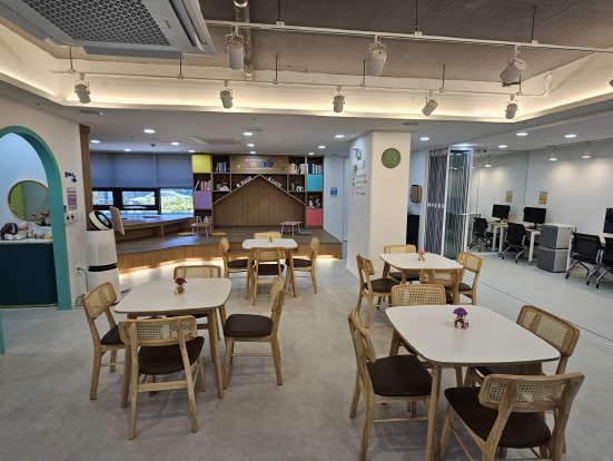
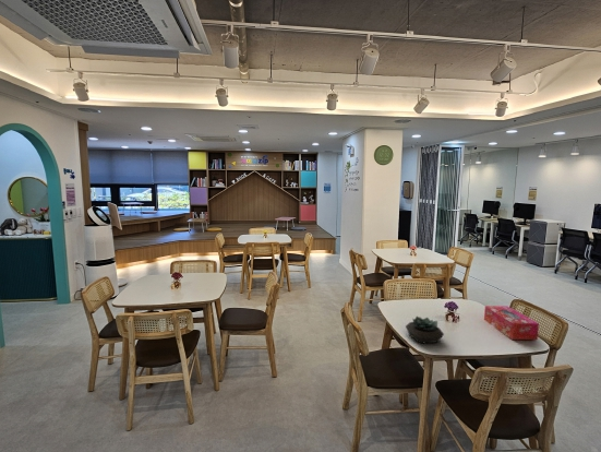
+ succulent plant [405,316,445,345]
+ tissue box [483,305,540,341]
